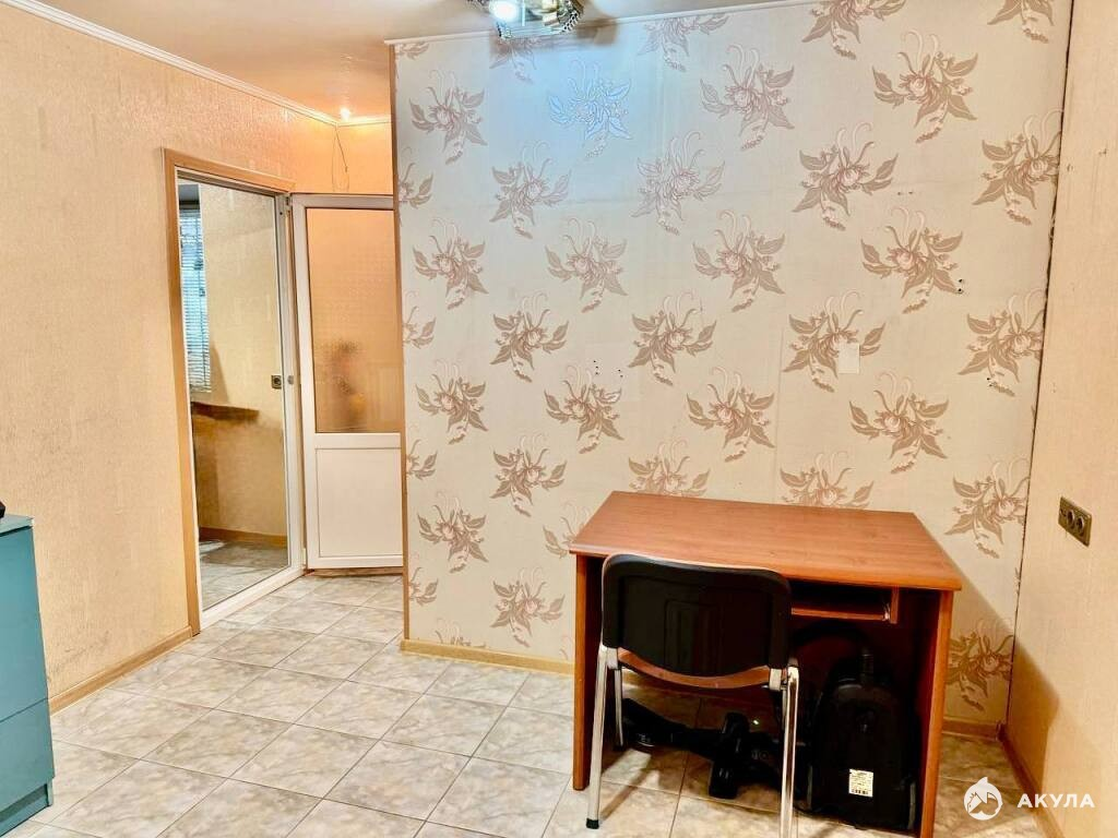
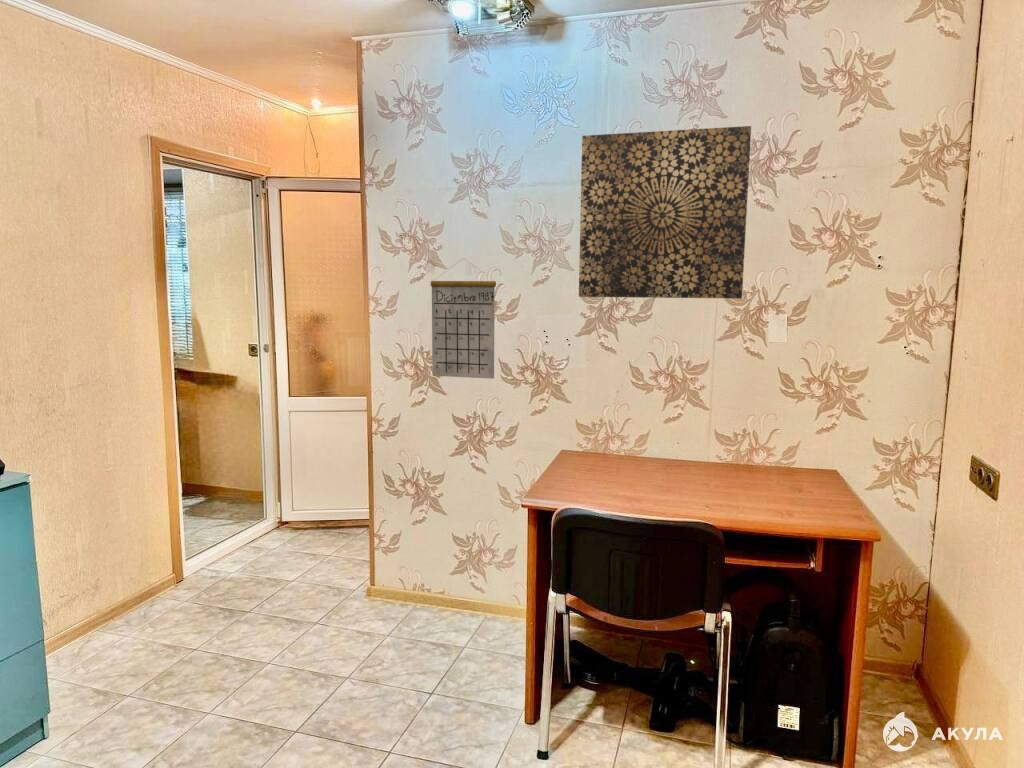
+ calendar [430,258,497,380]
+ wall art [578,125,752,300]
